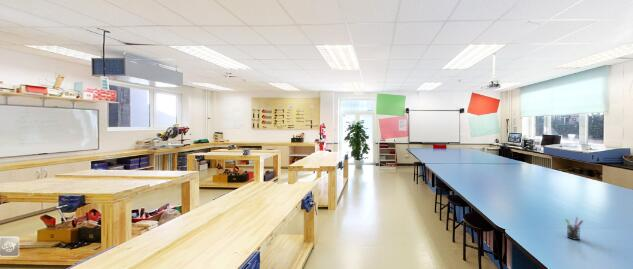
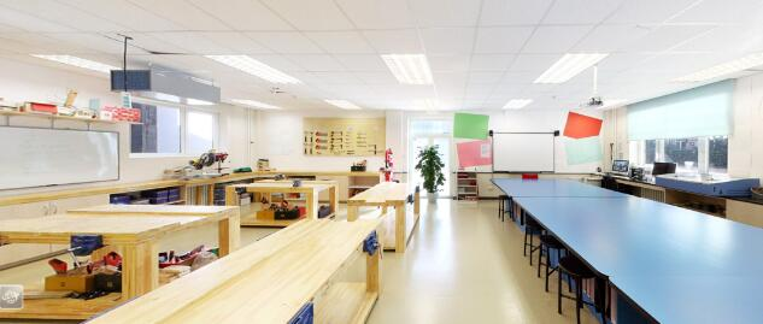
- pen holder [564,216,584,241]
